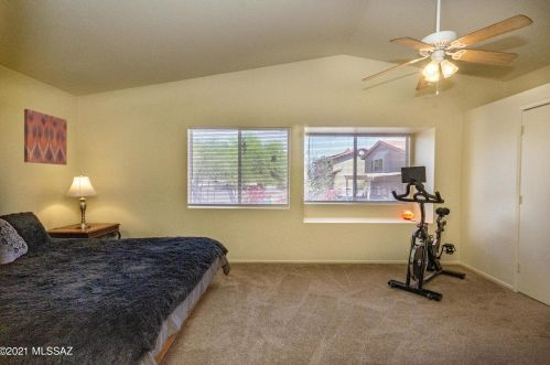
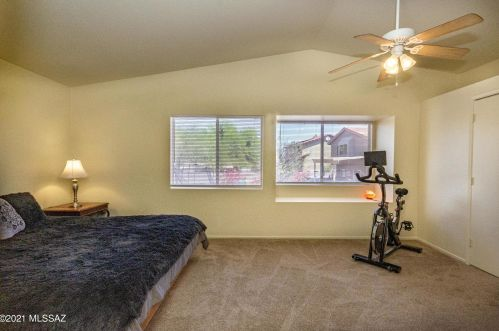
- wall art [23,108,68,167]
